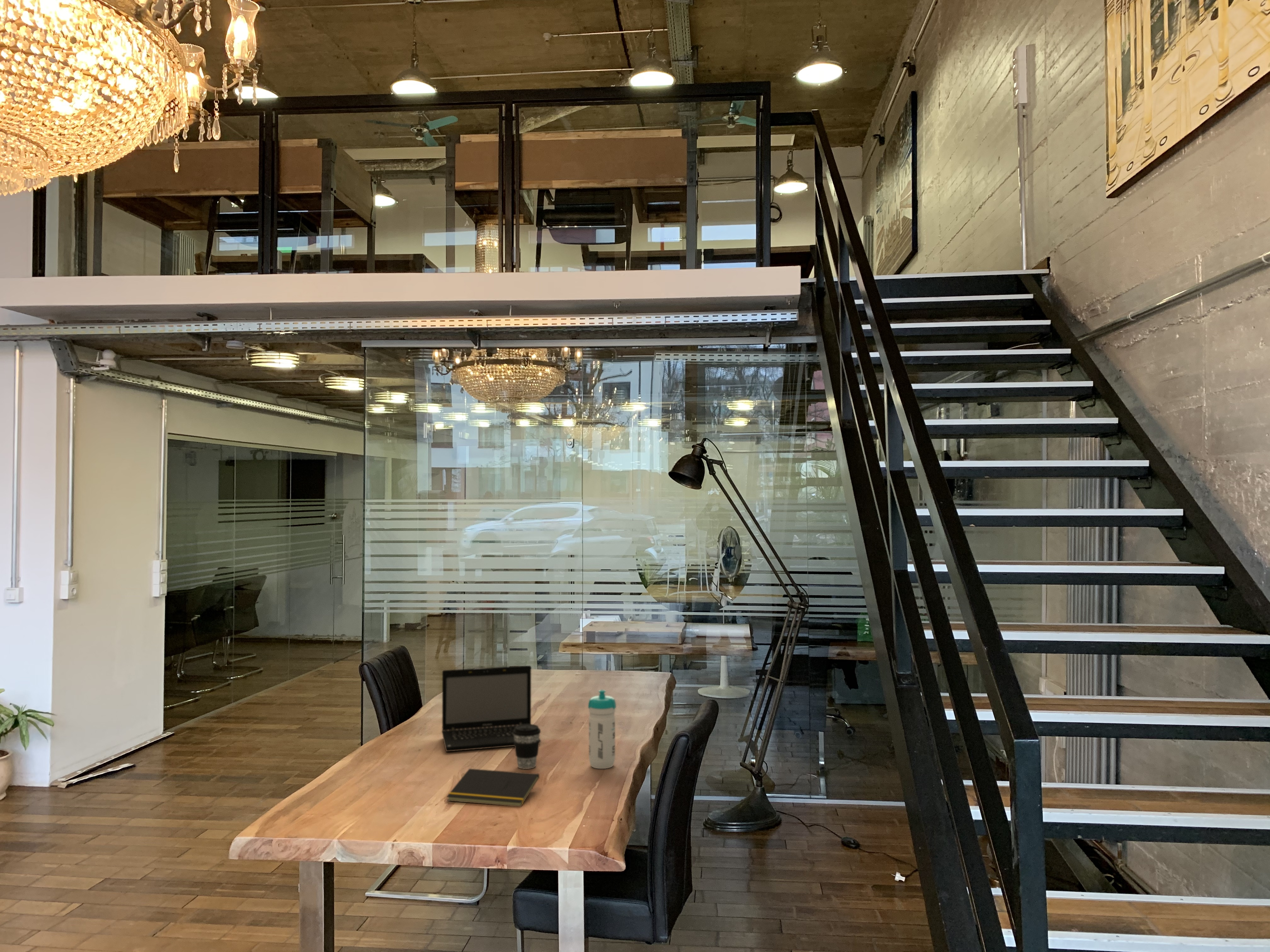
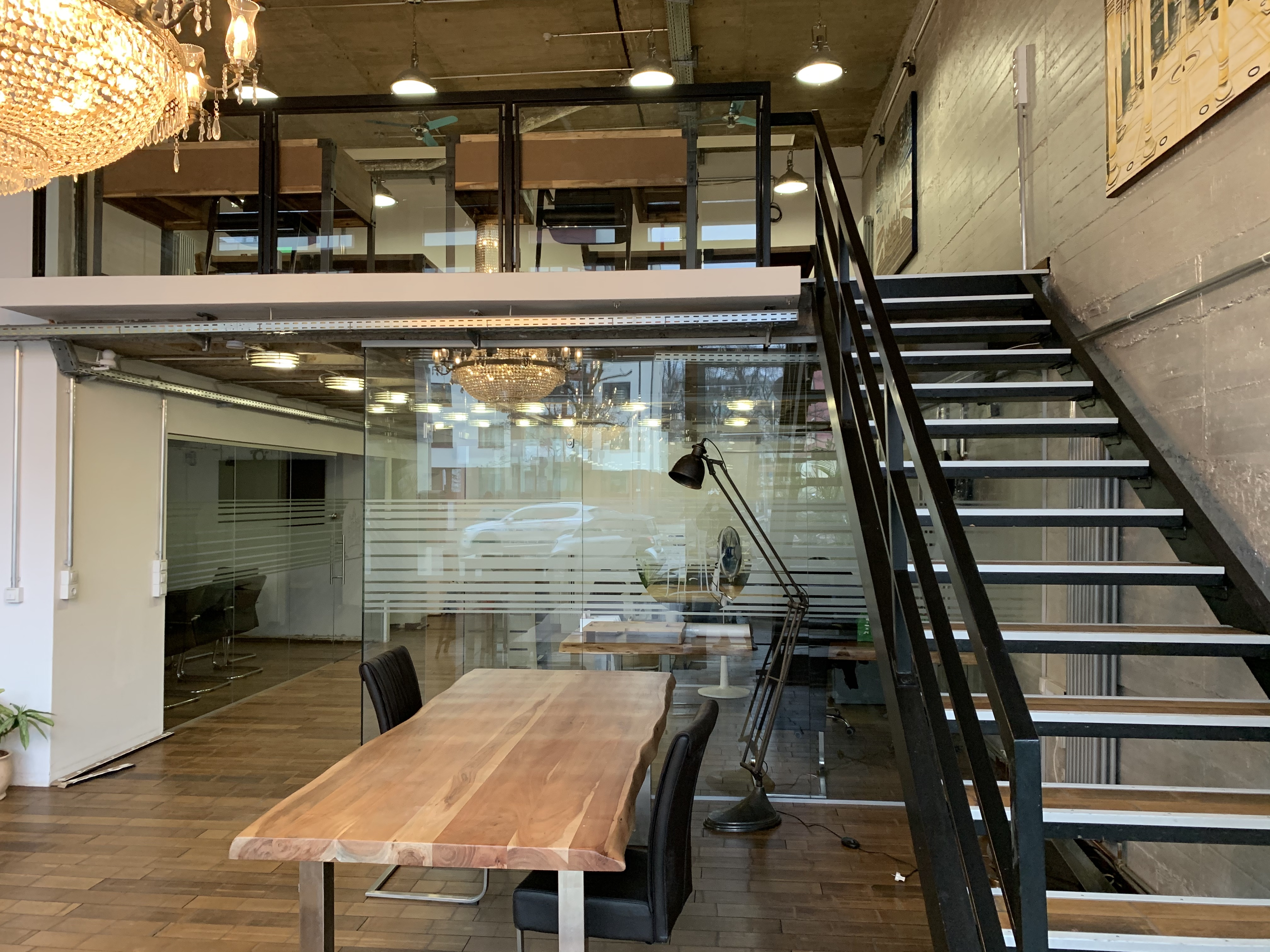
- coffee cup [513,724,541,769]
- notepad [446,768,540,807]
- water bottle [588,689,616,769]
- laptop [441,665,541,752]
